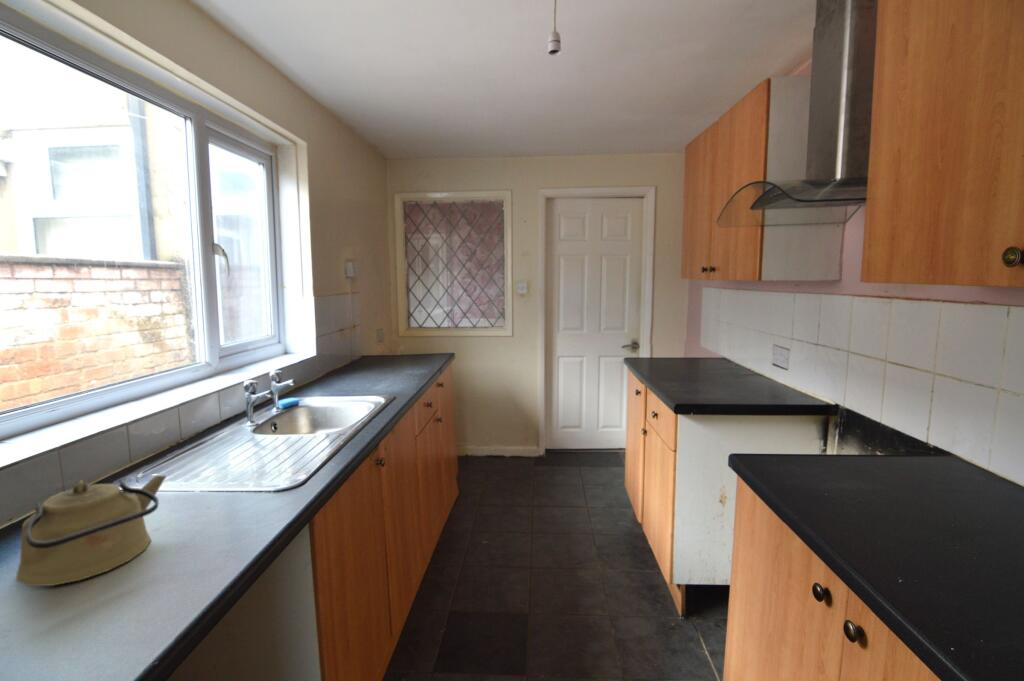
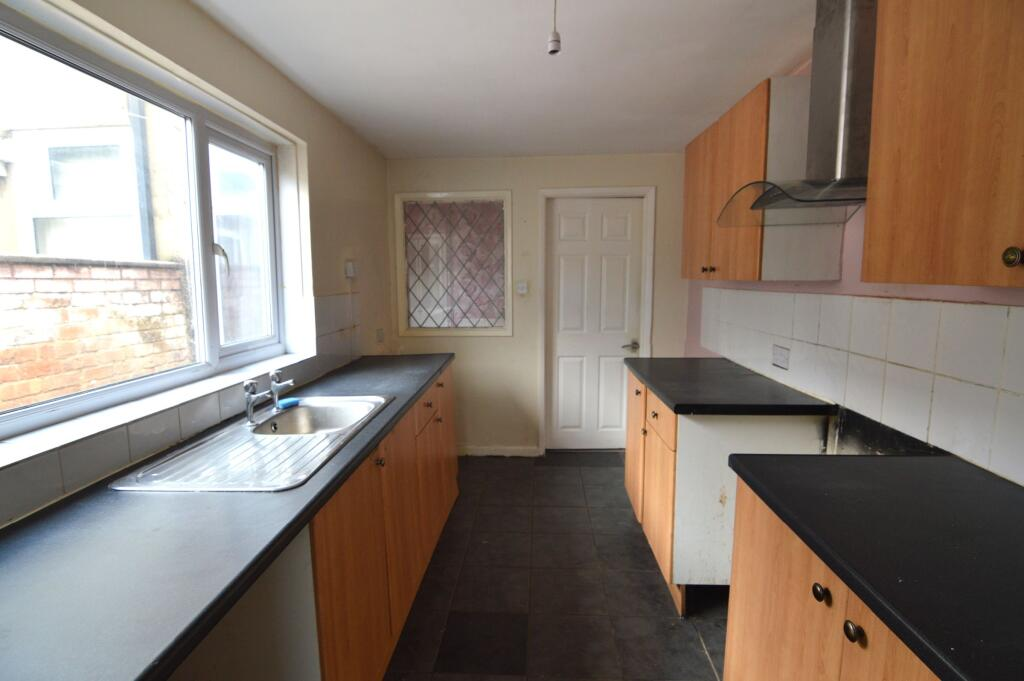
- kettle [16,475,167,587]
